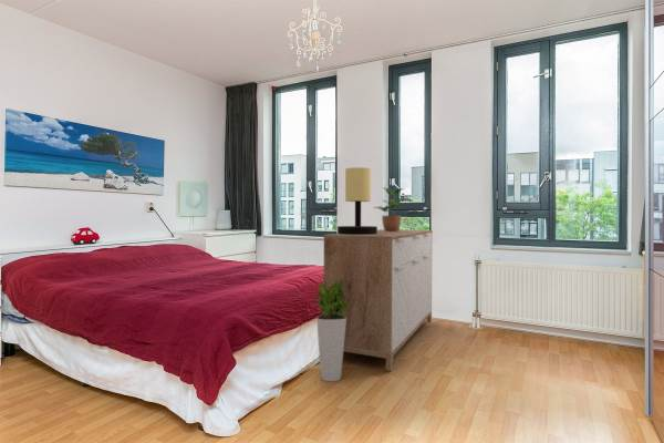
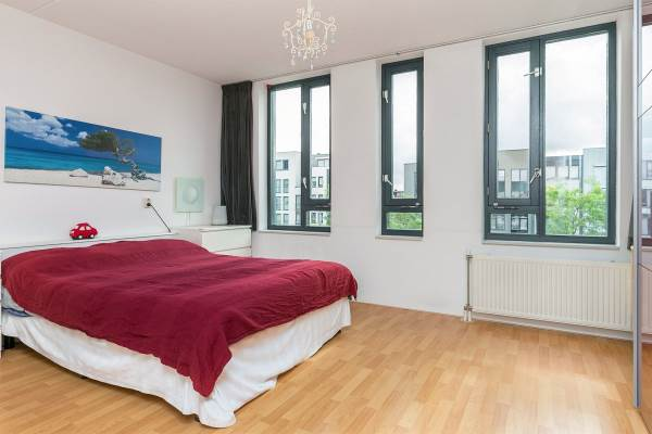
- planter [313,278,350,382]
- table lamp [336,166,378,235]
- sideboard [323,228,434,372]
- potted plant [373,186,414,231]
